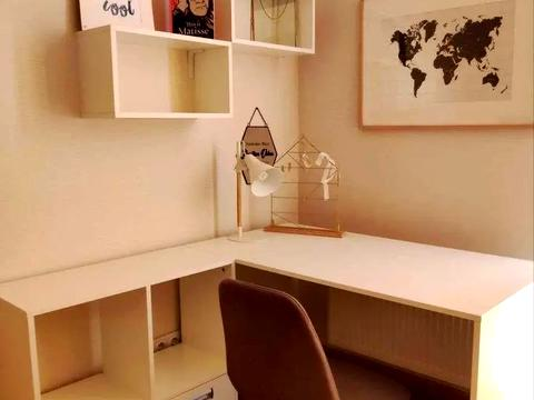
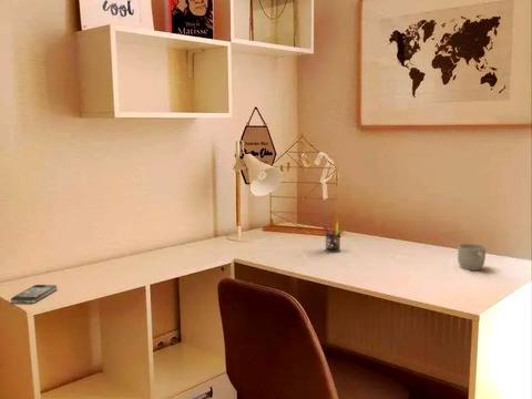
+ smartphone [10,284,58,305]
+ mug [457,243,487,272]
+ pen holder [321,221,345,254]
